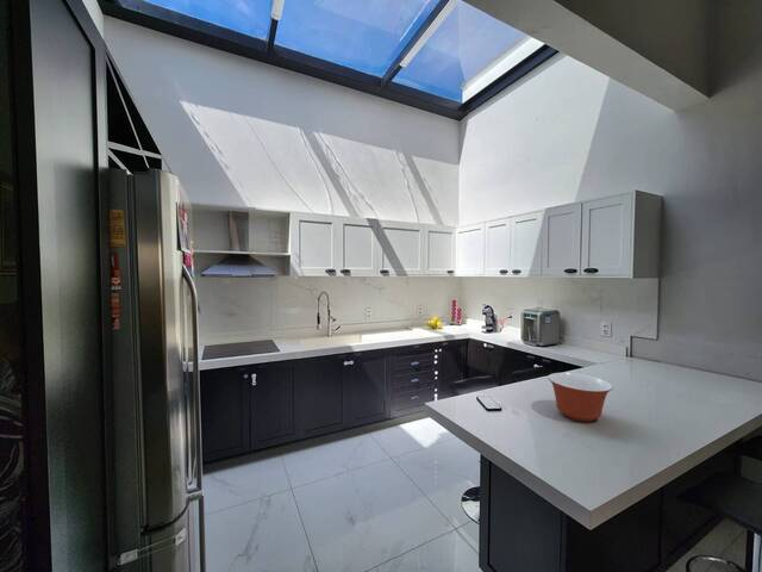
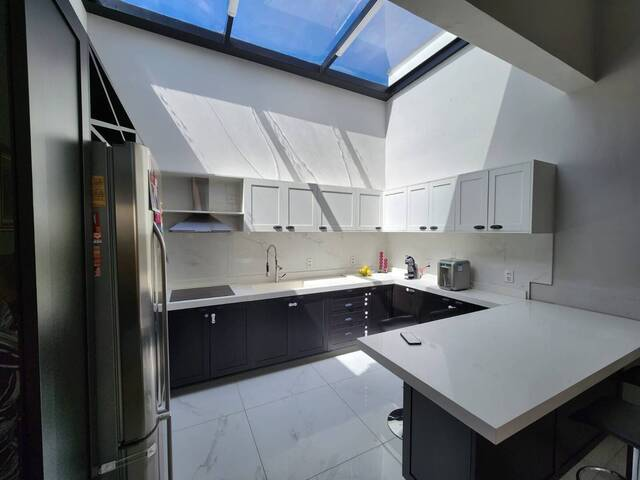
- mixing bowl [546,372,614,423]
